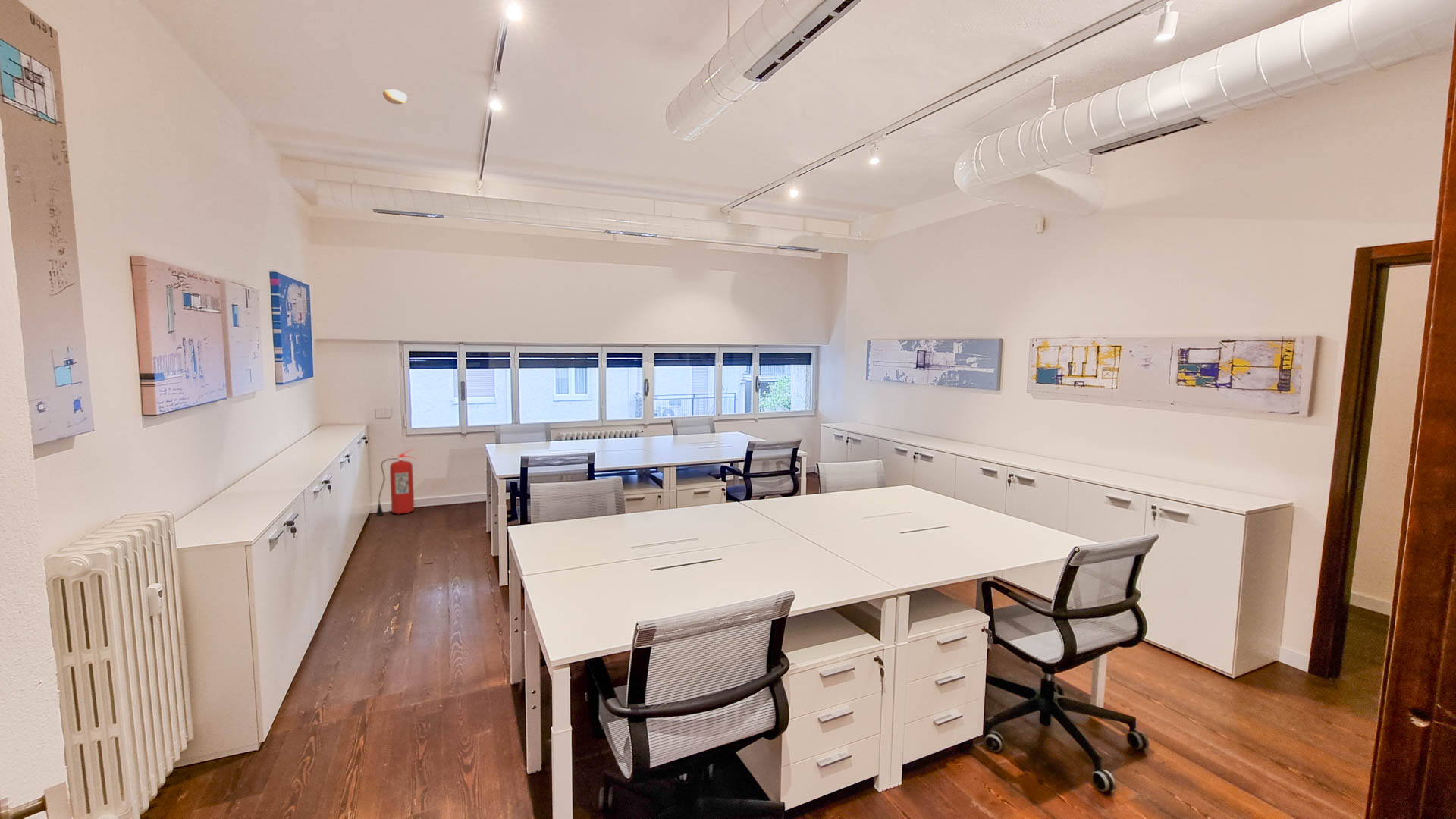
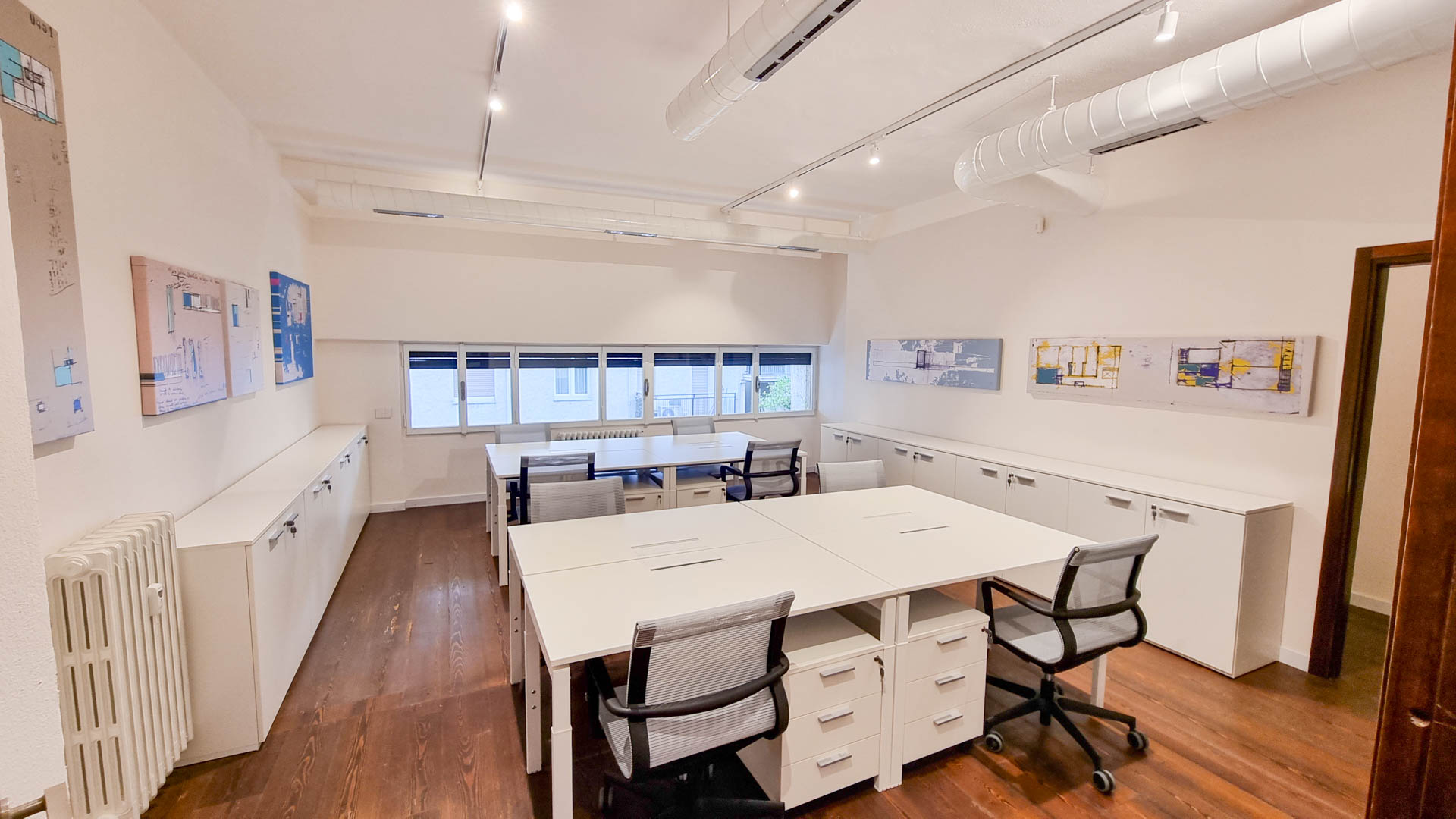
- fire extinguisher [375,448,416,516]
- smoke detector [382,89,408,105]
